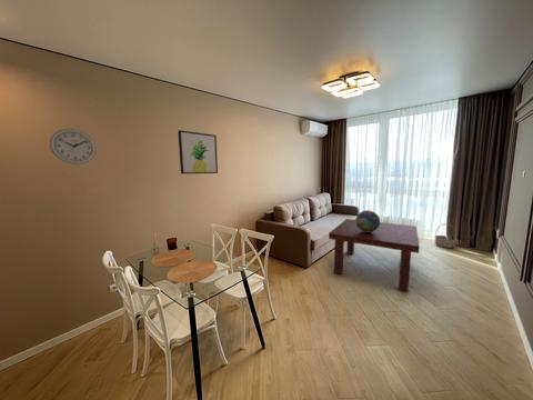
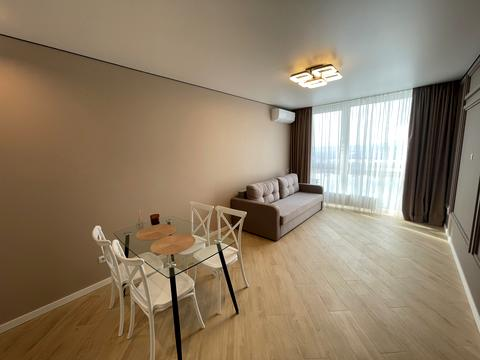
- coffee table [328,218,421,292]
- wall art [177,129,219,174]
- decorative globe [354,209,381,232]
- wall clock [49,128,97,166]
- basket [433,222,459,249]
